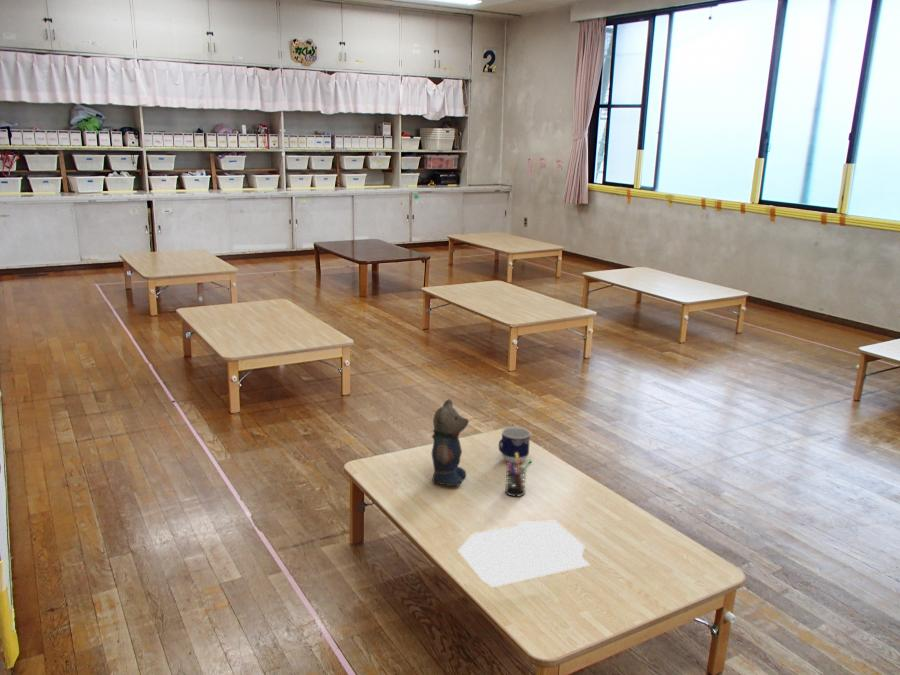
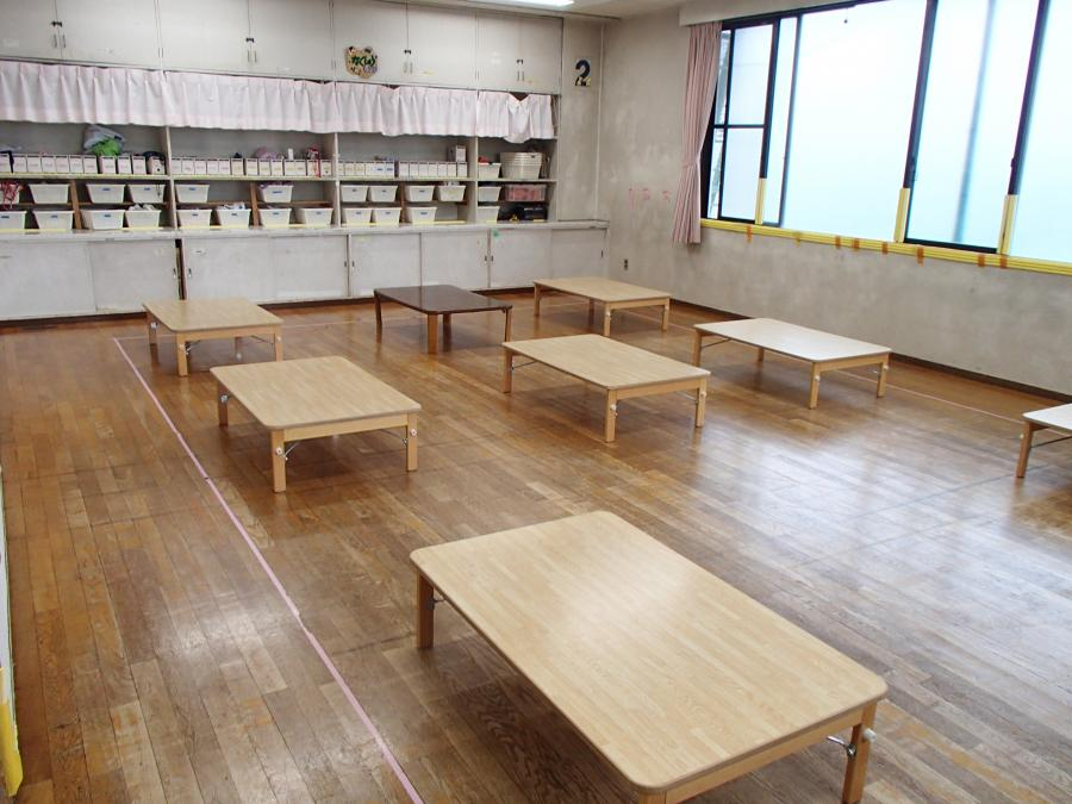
- teddy bear [430,398,470,487]
- paper sheet [457,520,591,588]
- cup [498,425,532,464]
- pen holder [504,453,533,498]
